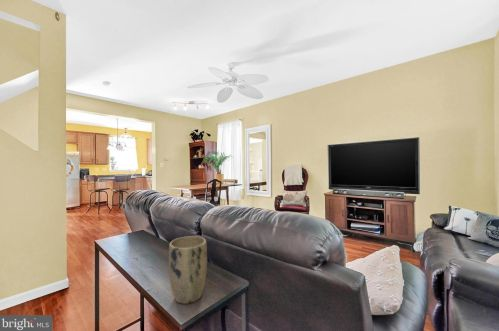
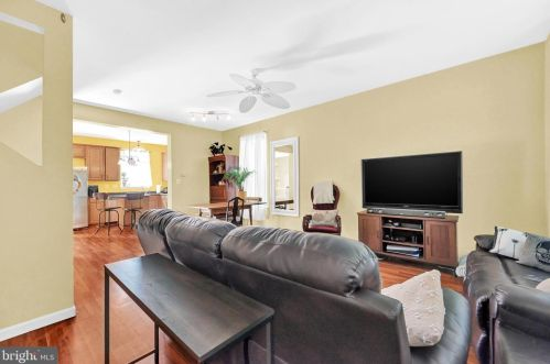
- plant pot [168,235,208,305]
